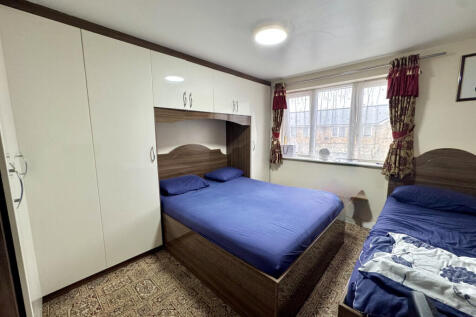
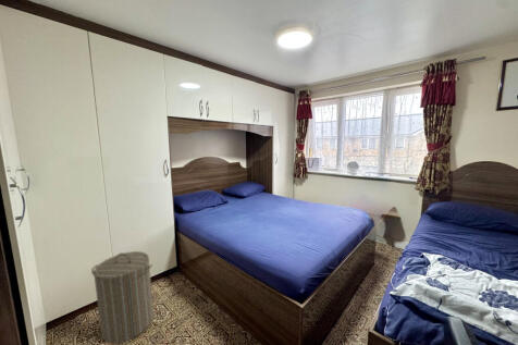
+ laundry hamper [90,250,155,345]
